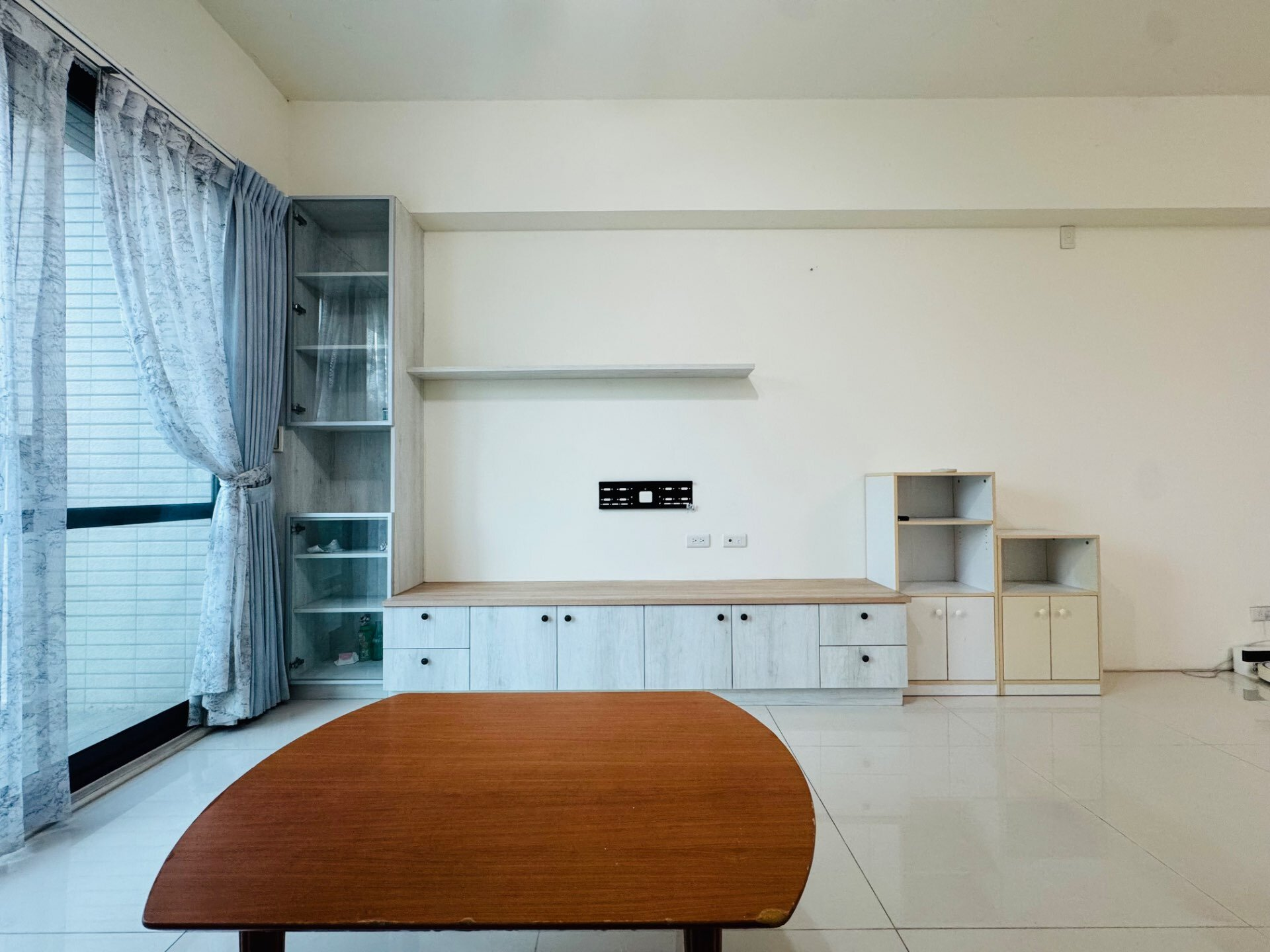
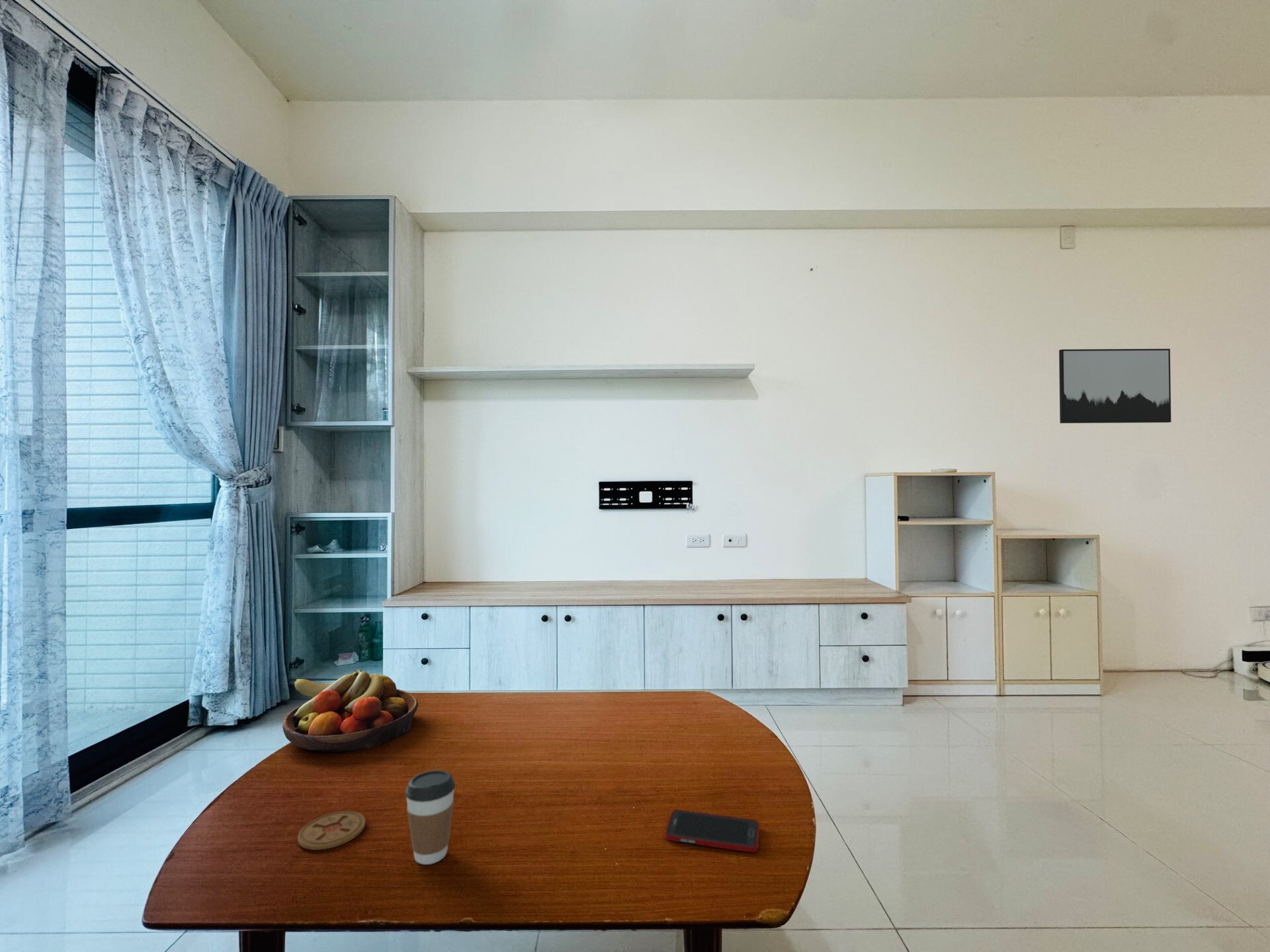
+ fruit bowl [282,668,419,752]
+ coffee cup [405,770,456,865]
+ wall art [1058,348,1172,424]
+ cell phone [664,809,760,853]
+ coaster [297,811,366,851]
